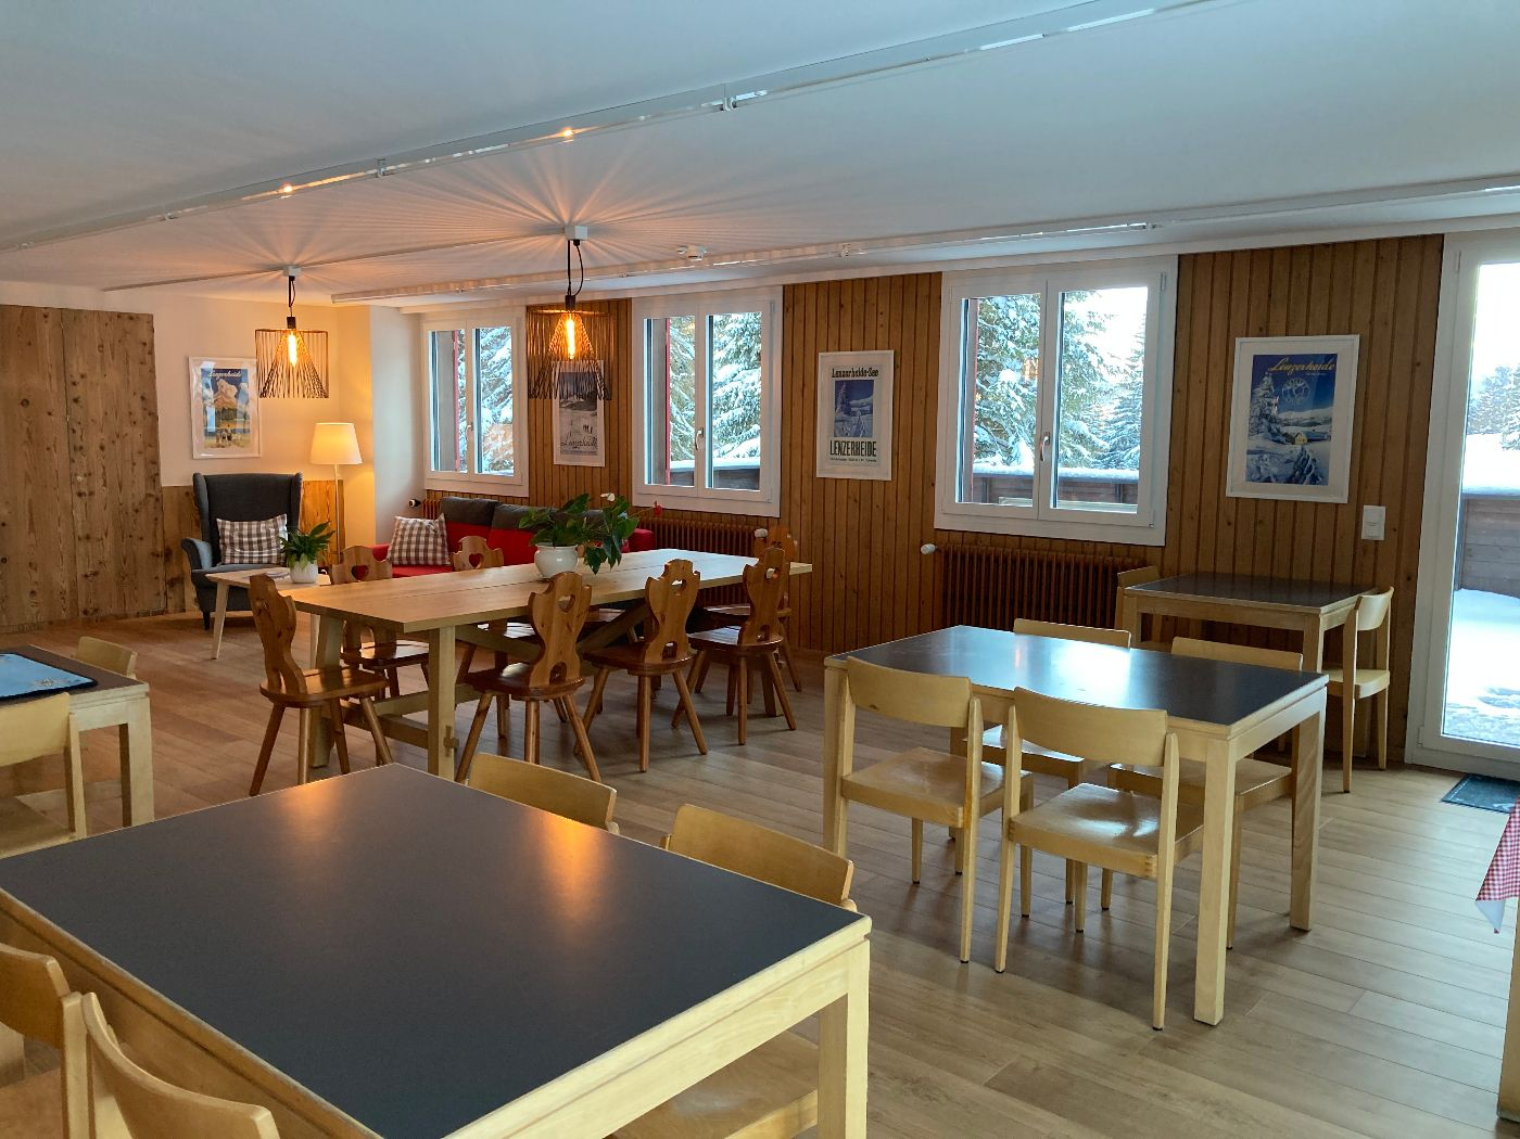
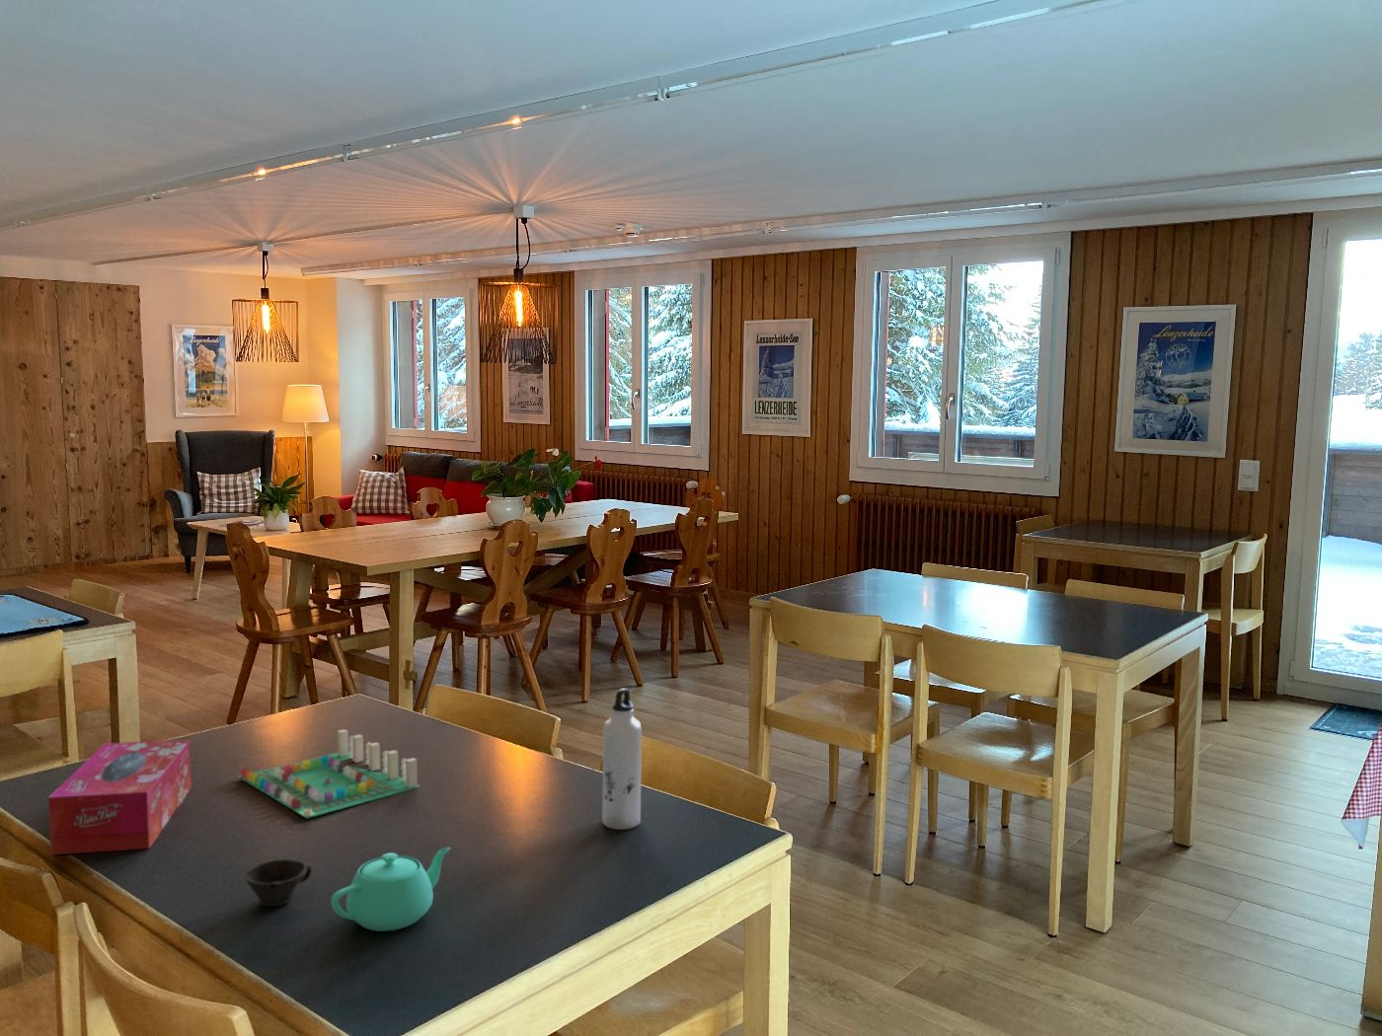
+ cup [245,859,313,908]
+ tissue box [48,739,193,855]
+ teapot [330,847,452,933]
+ water bottle [601,688,643,830]
+ board game [237,728,421,819]
